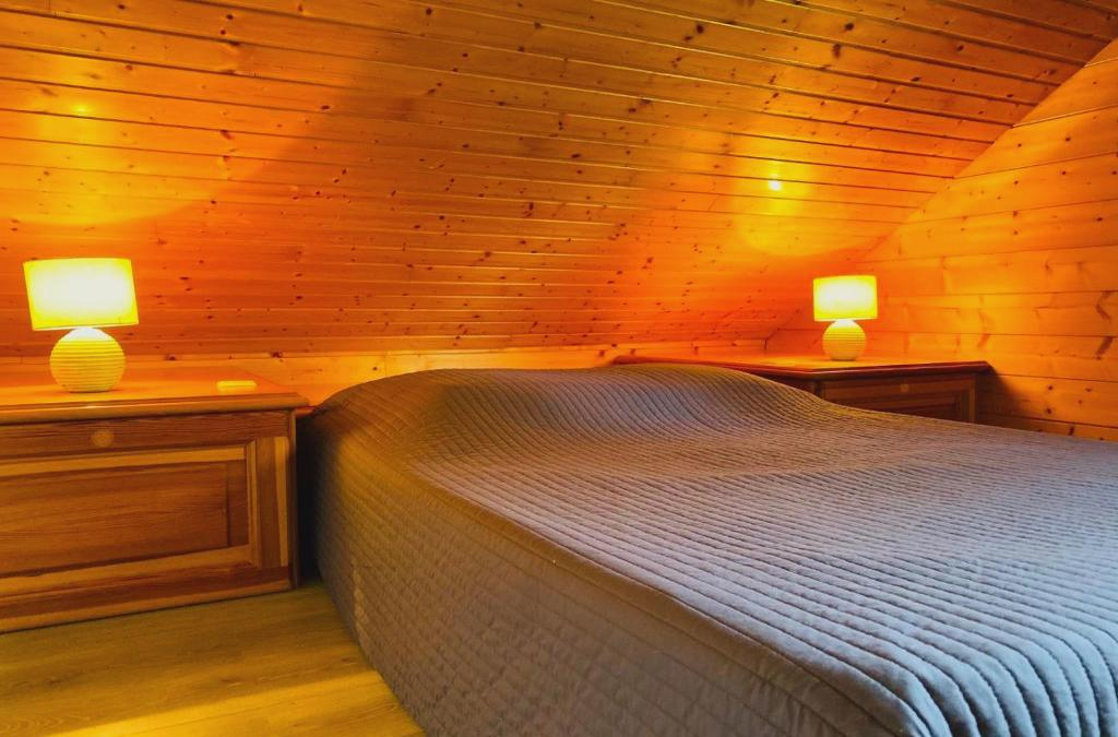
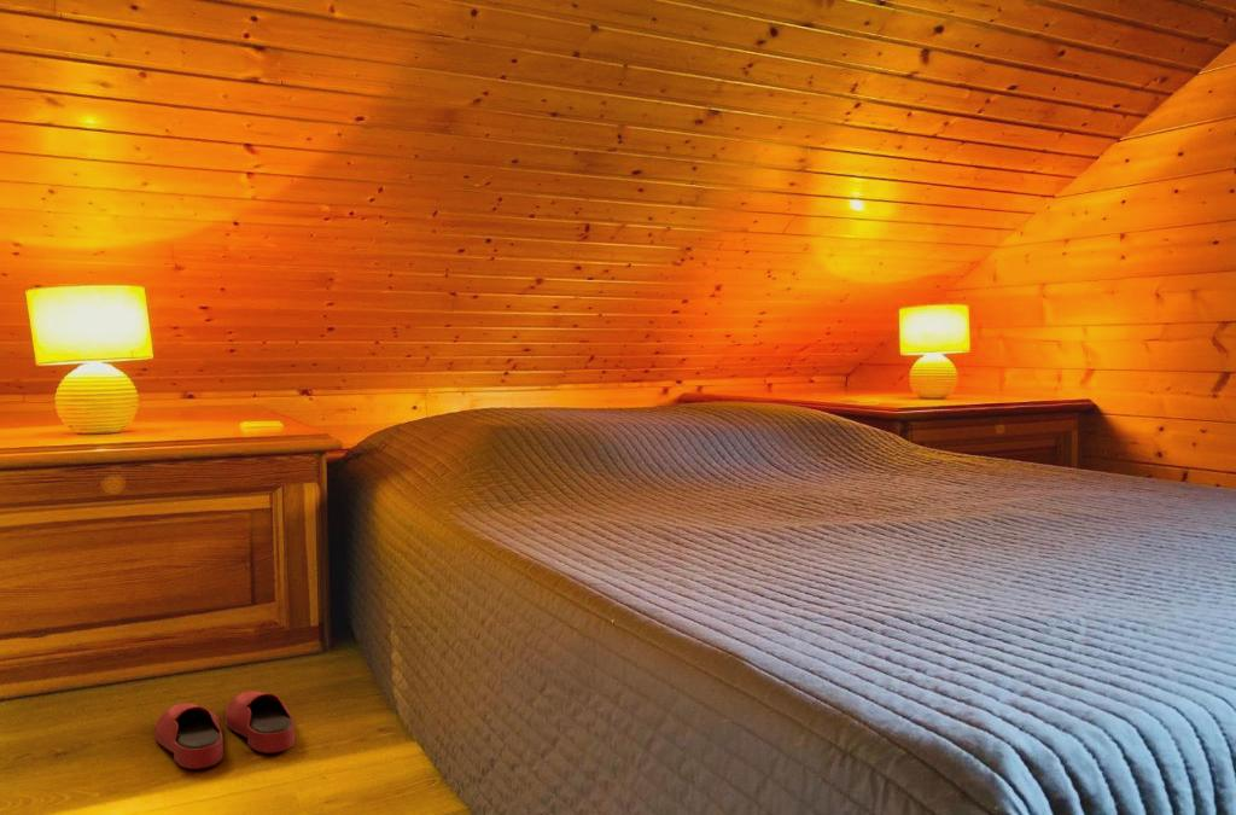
+ slippers [154,691,296,770]
